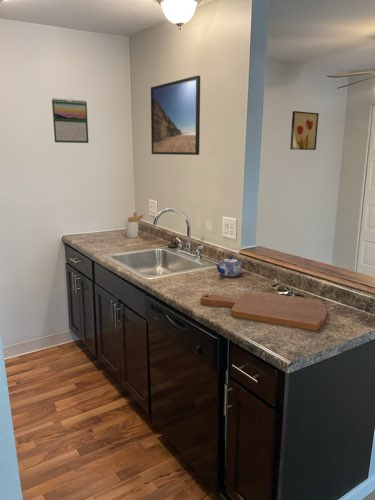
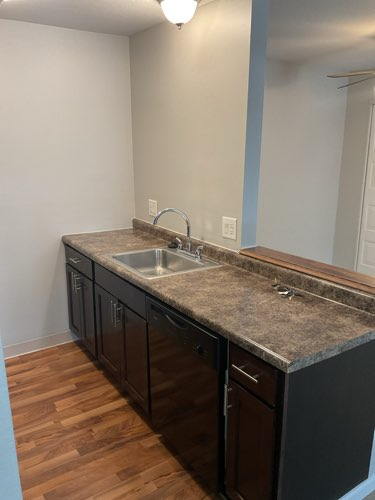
- calendar [51,97,89,144]
- utensil holder [125,211,145,239]
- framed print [150,74,201,156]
- teapot [214,255,243,278]
- wall art [289,110,320,151]
- cutting board [200,291,328,332]
